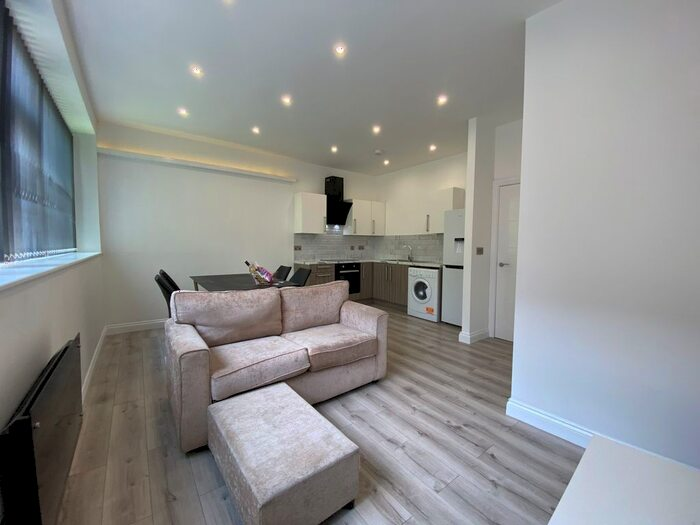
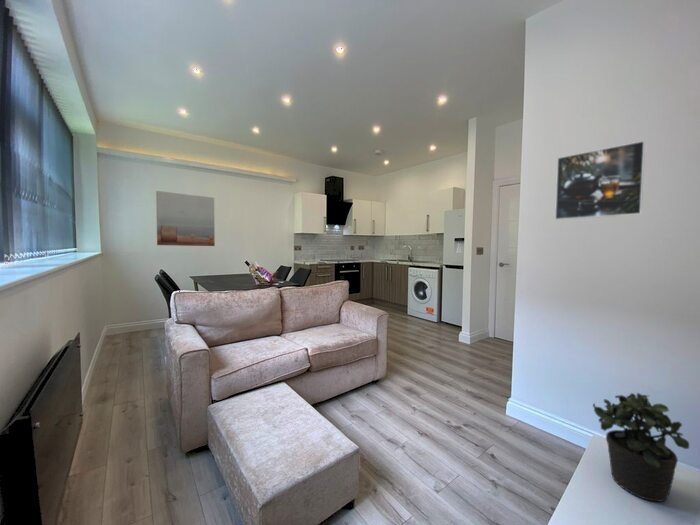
+ wall art [155,190,216,247]
+ potted plant [592,392,690,503]
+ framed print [554,140,646,221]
